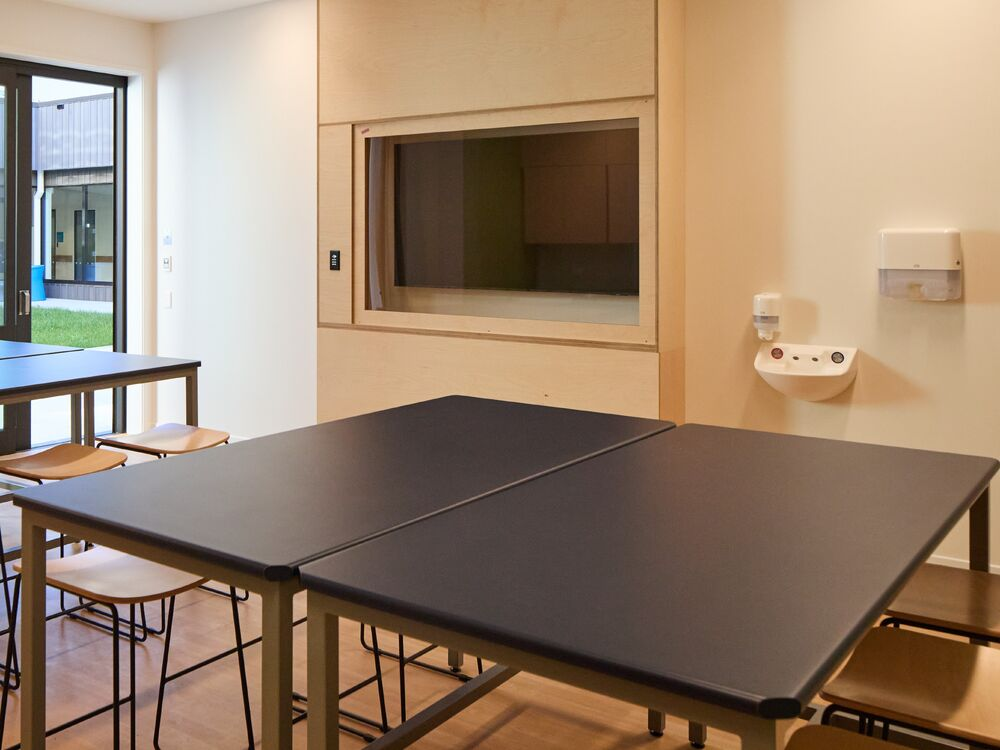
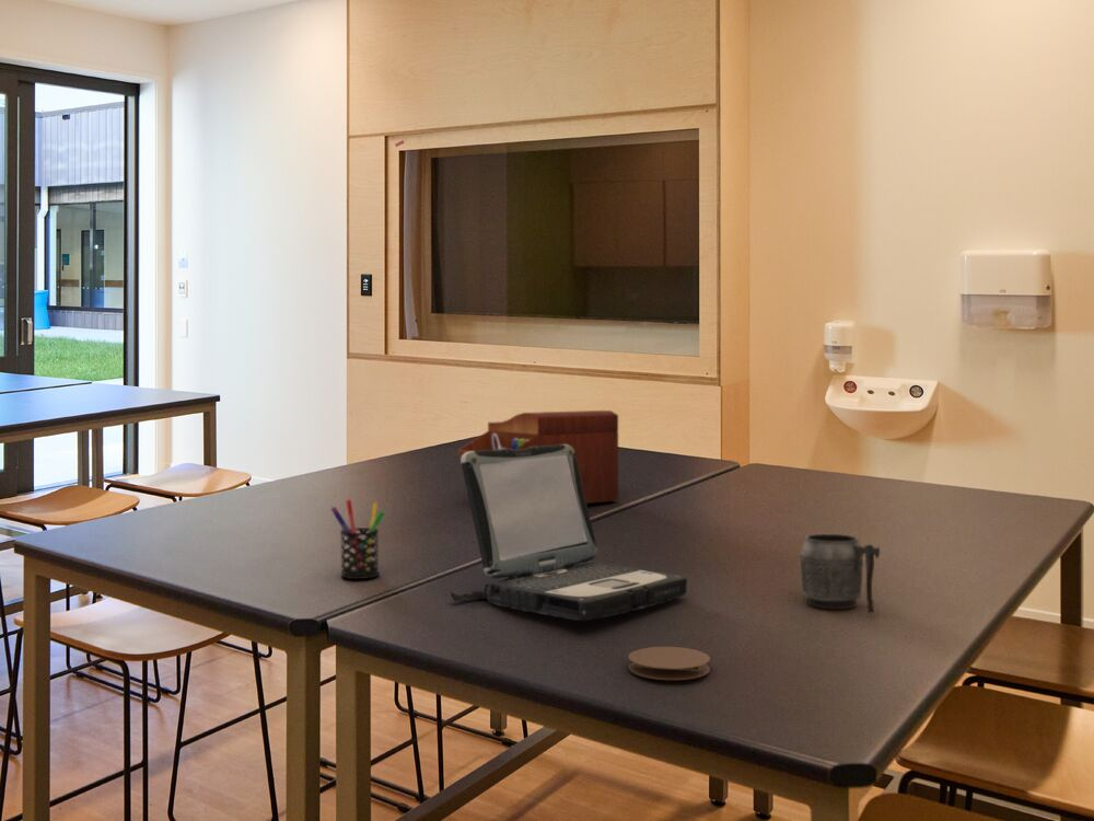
+ mug [800,533,881,614]
+ pen holder [329,498,386,580]
+ sewing box [456,409,619,505]
+ laptop [450,444,688,622]
+ coaster [627,646,711,681]
